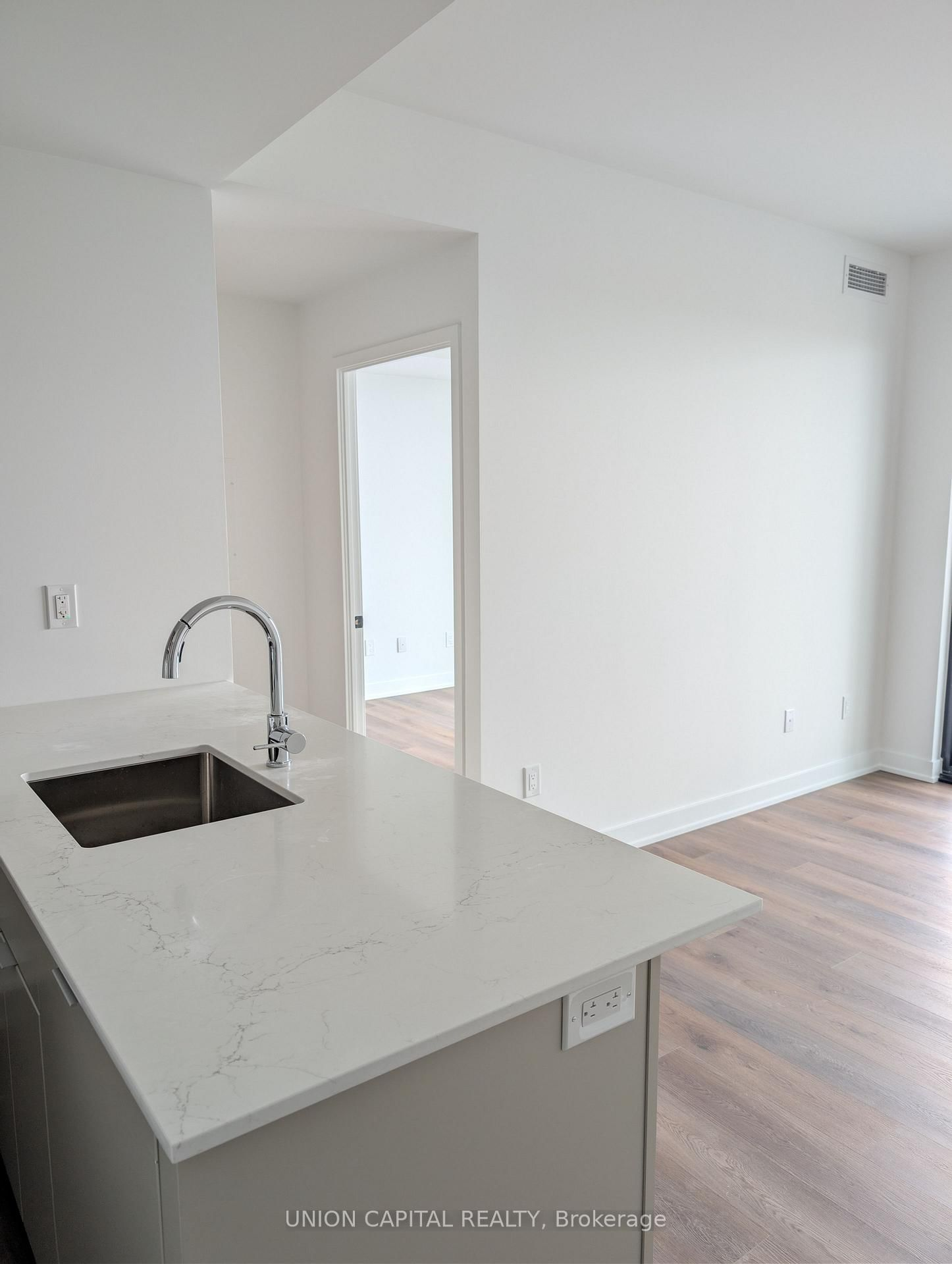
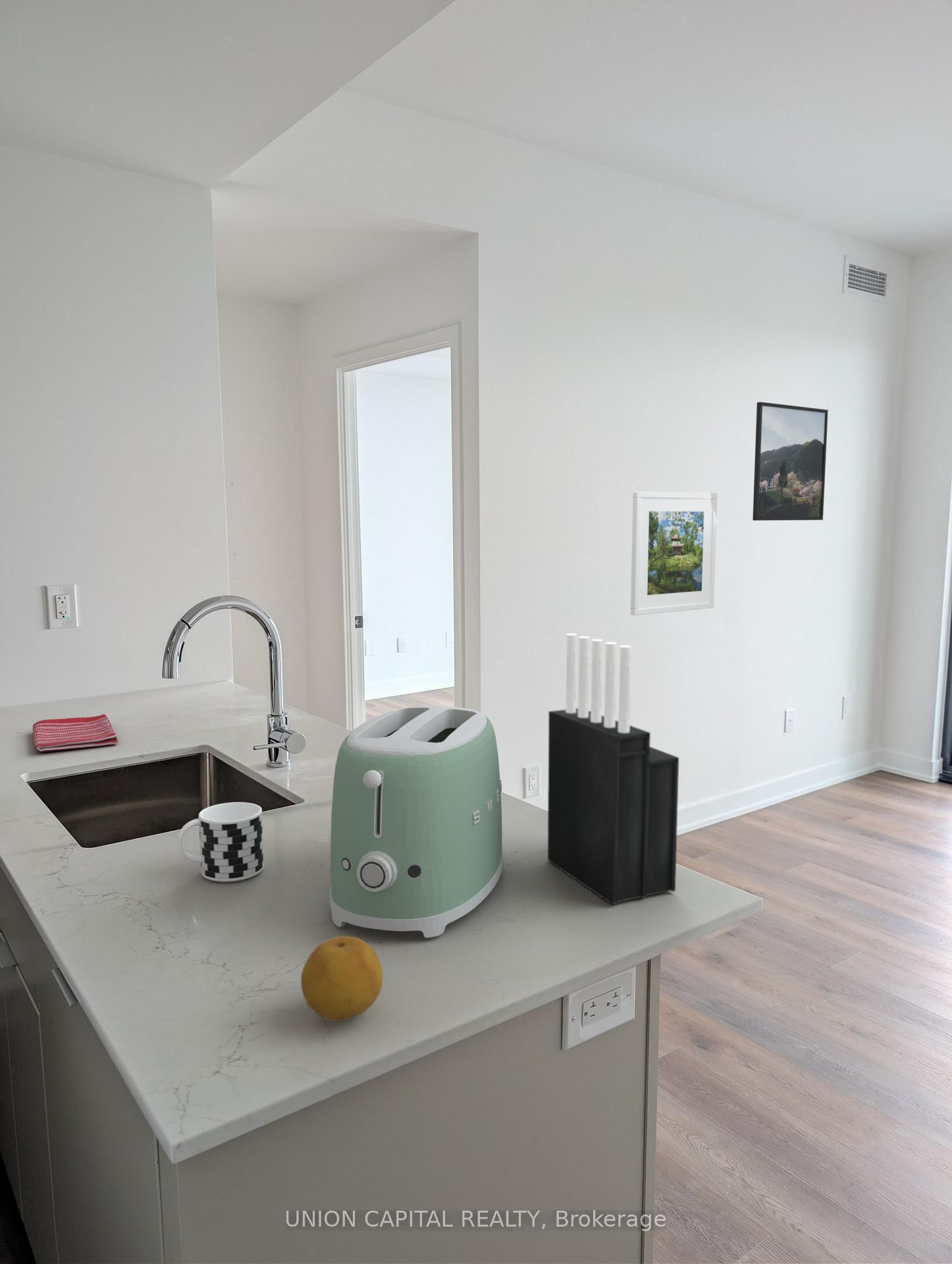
+ toaster [329,706,504,938]
+ dish towel [32,714,119,752]
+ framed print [752,402,829,521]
+ fruit [300,935,384,1022]
+ cup [177,802,265,882]
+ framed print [630,491,718,616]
+ knife block [547,633,679,905]
